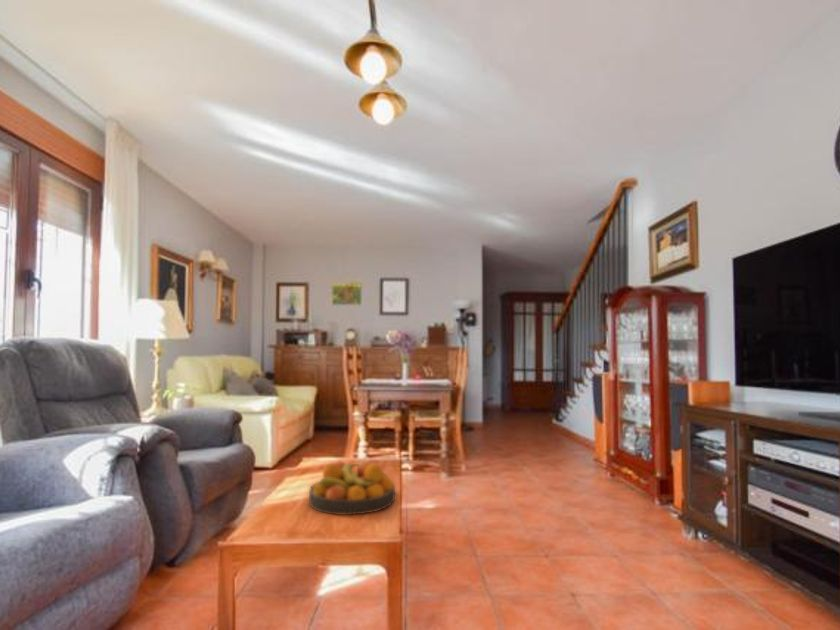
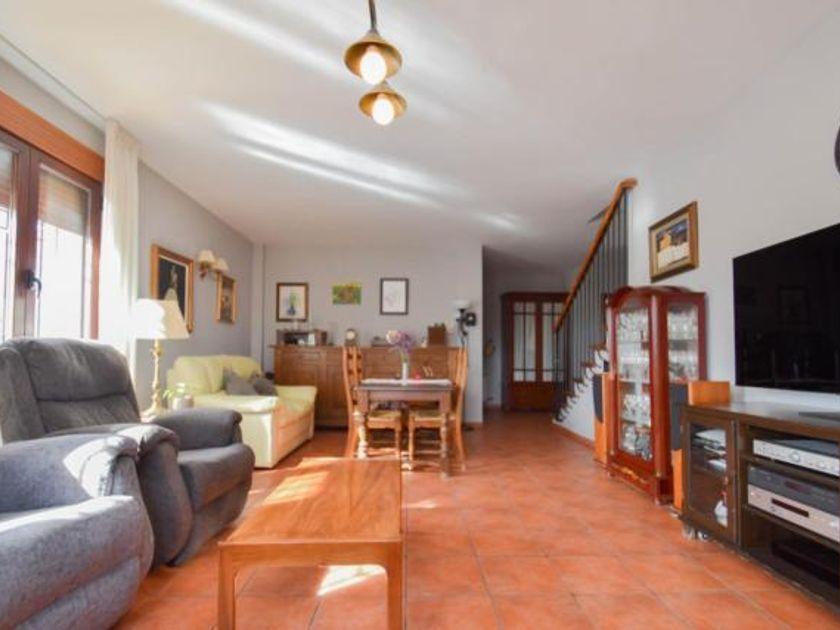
- fruit bowl [308,460,396,516]
